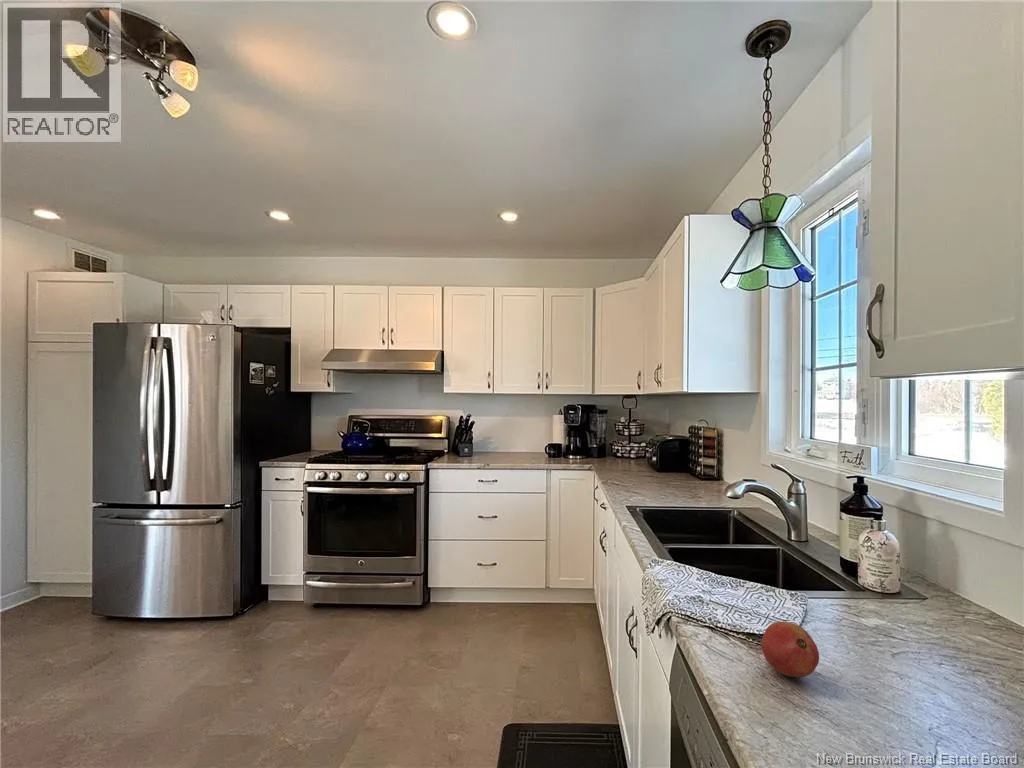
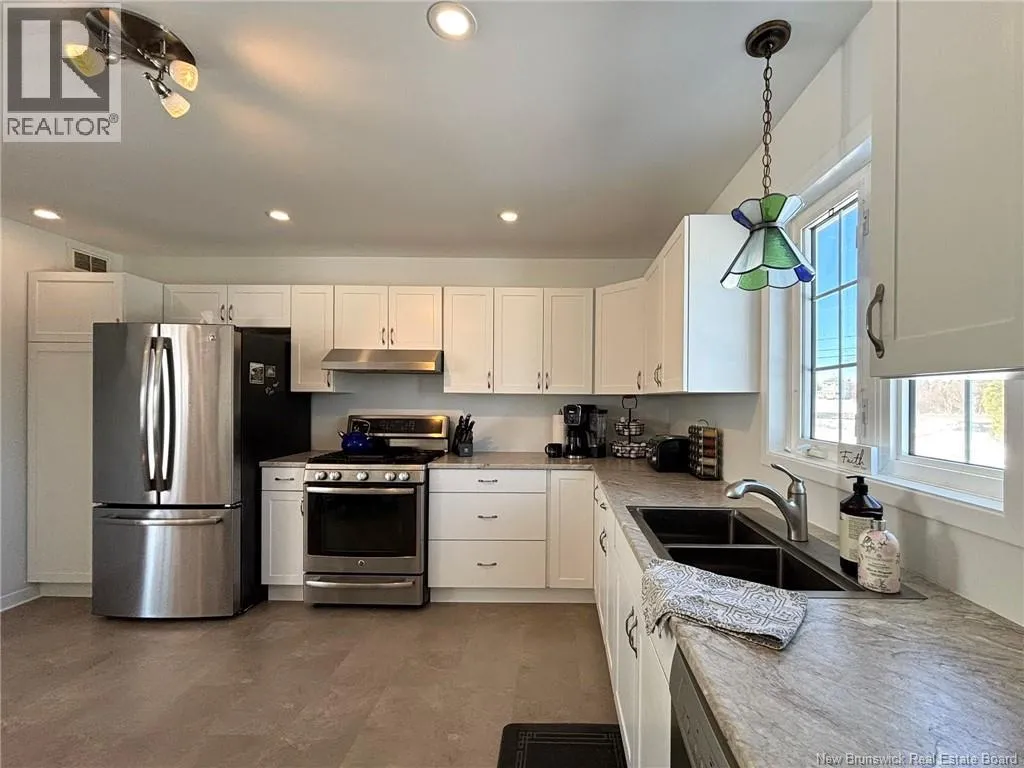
- fruit [760,621,820,678]
